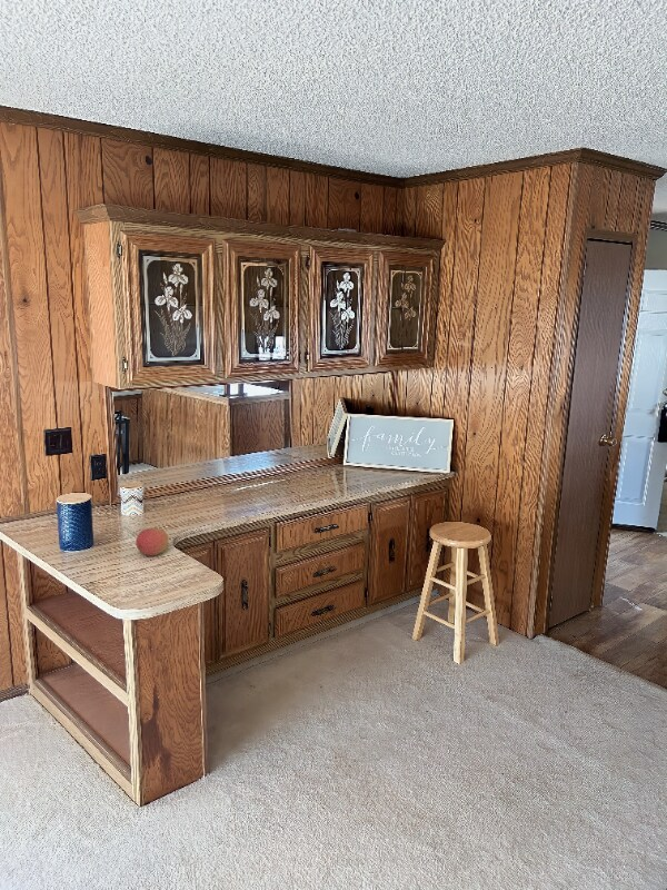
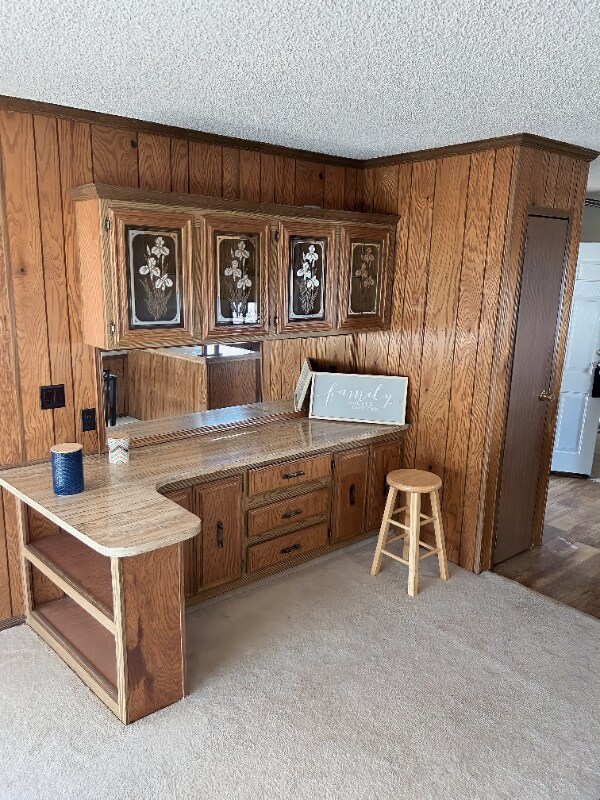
- fruit [135,527,170,556]
